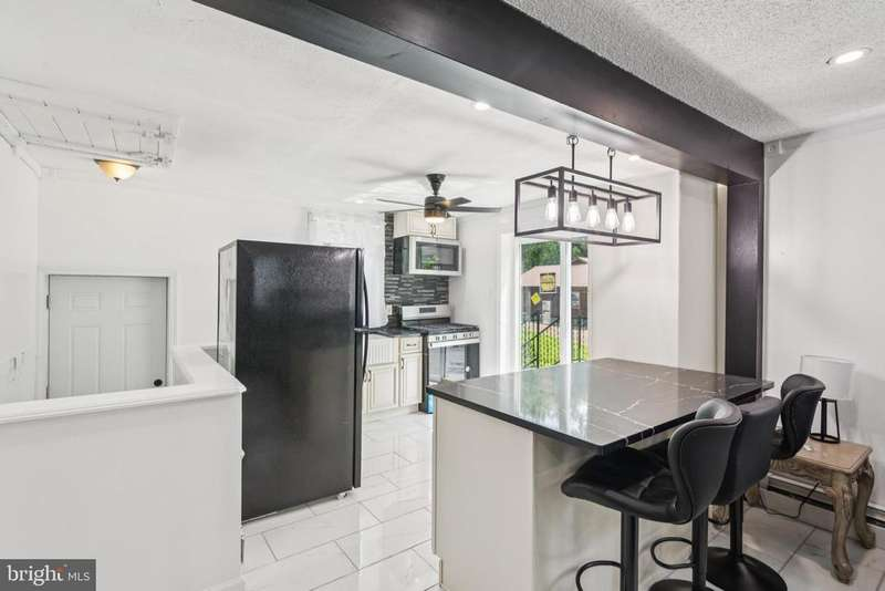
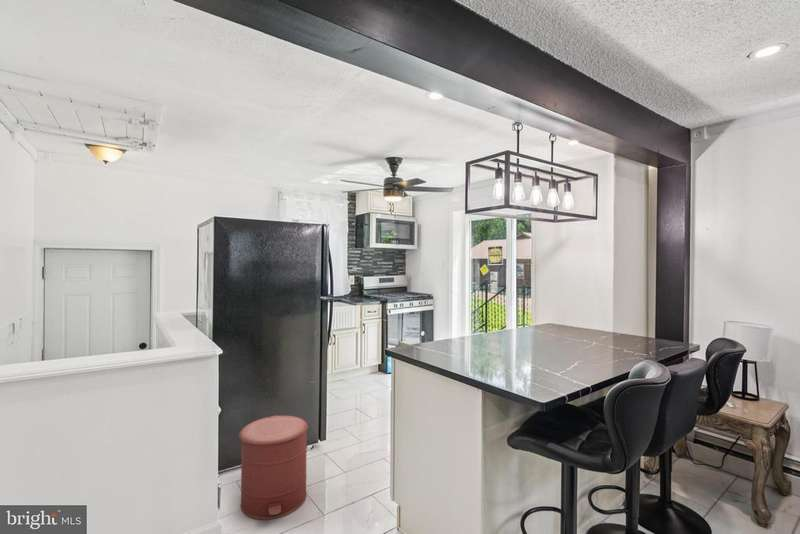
+ trash can [238,414,309,520]
